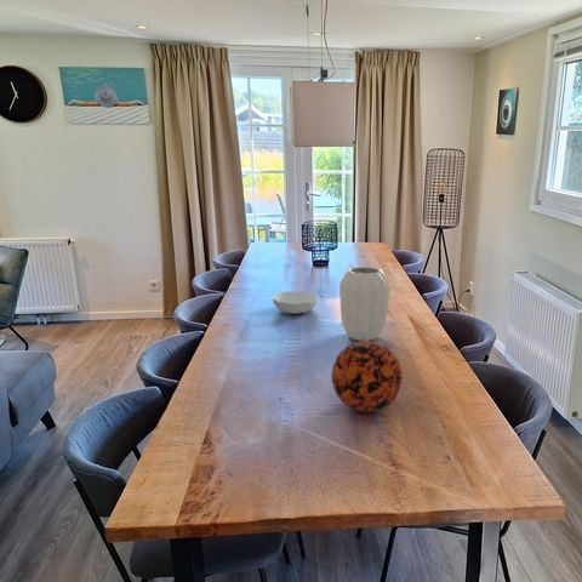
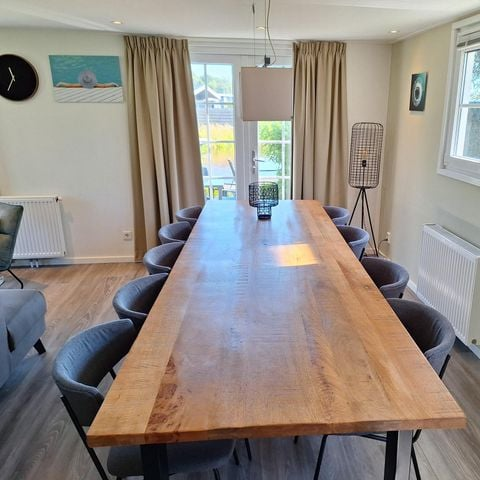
- serving bowl [272,290,319,315]
- decorative ball [331,341,404,413]
- vase [338,266,390,342]
